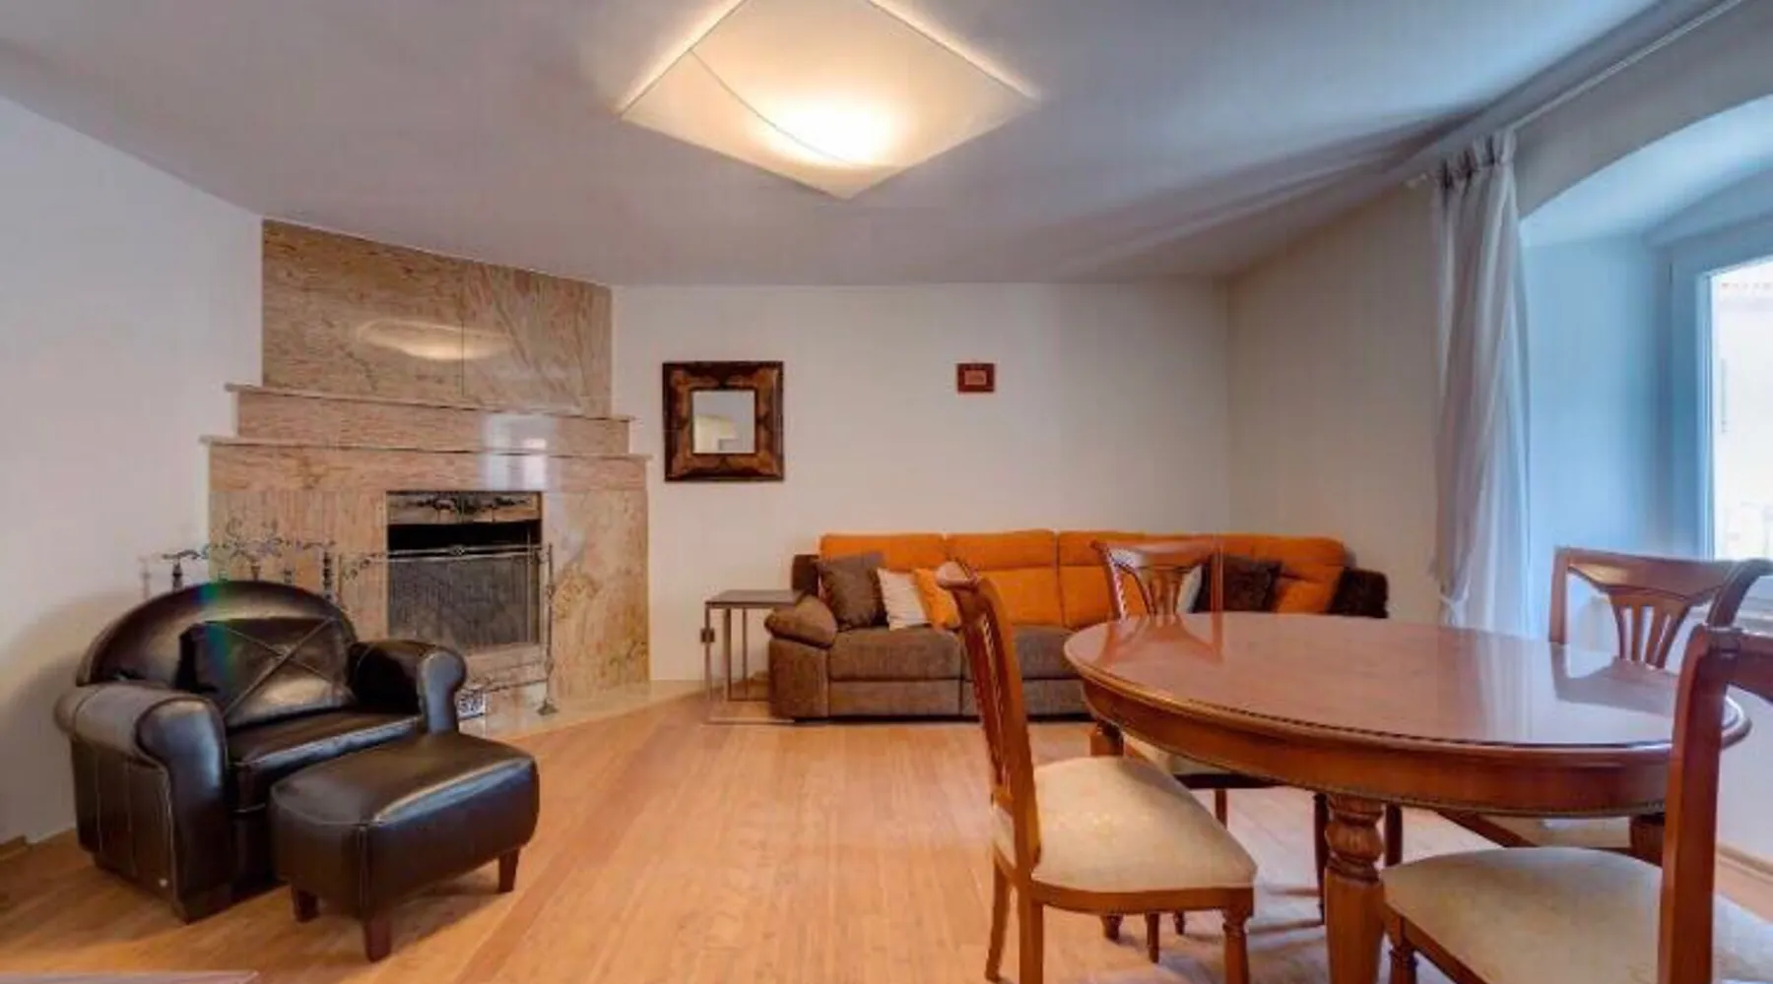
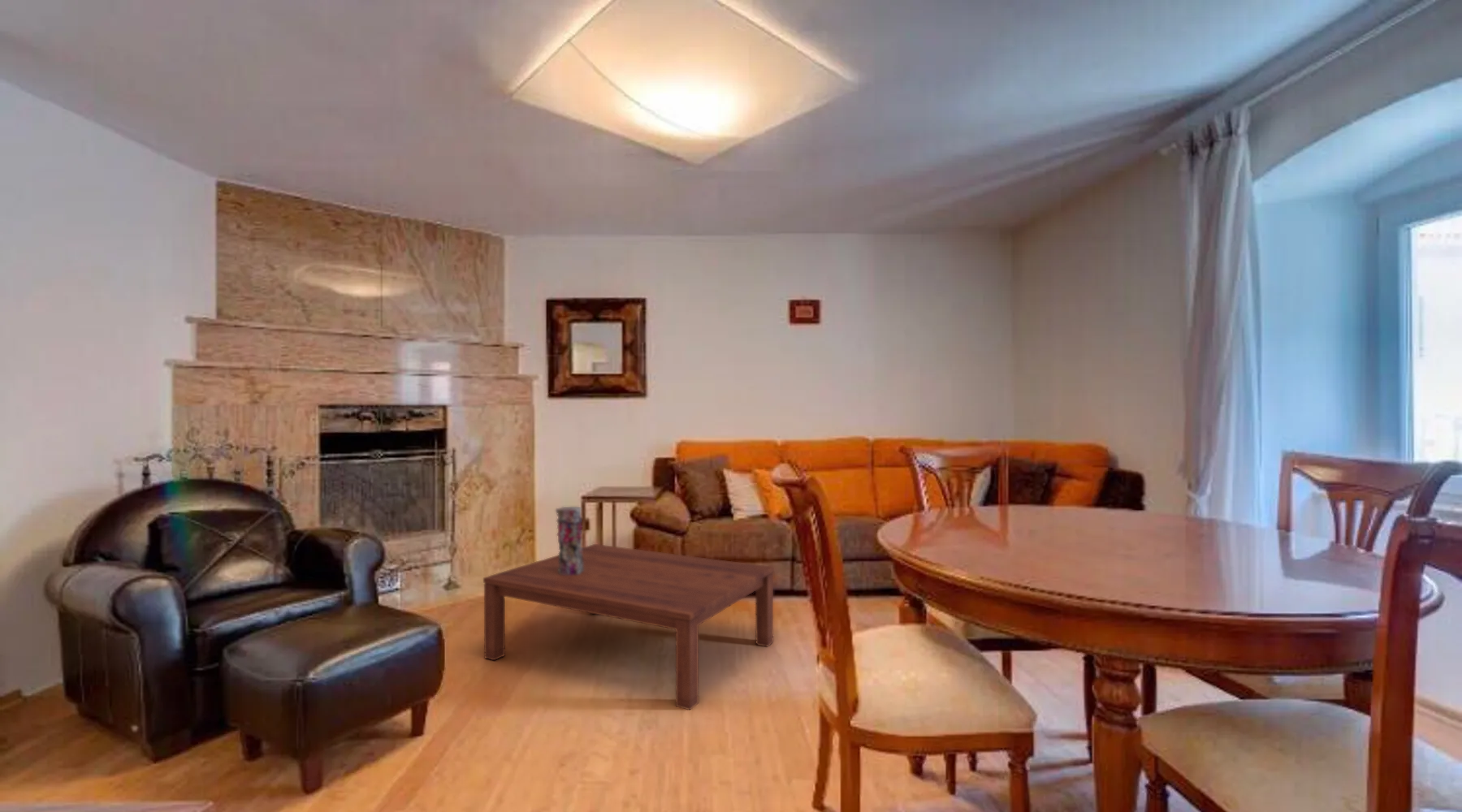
+ vase [555,506,584,576]
+ coffee table [482,543,775,711]
